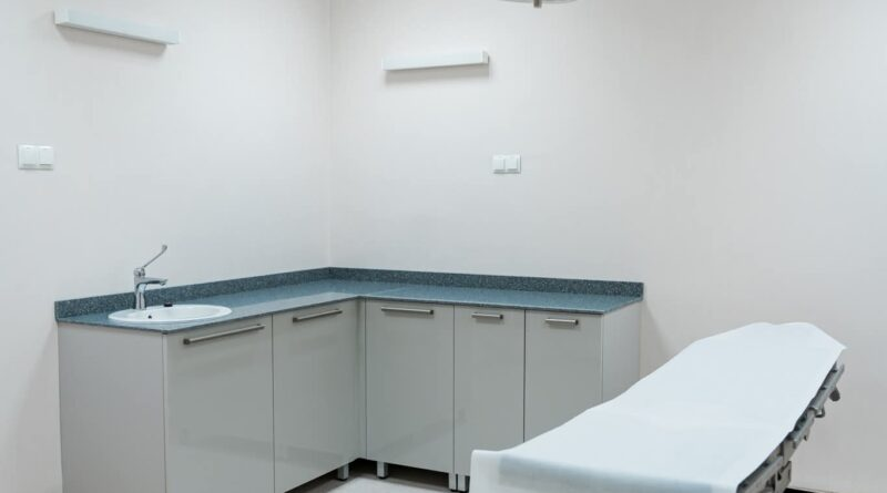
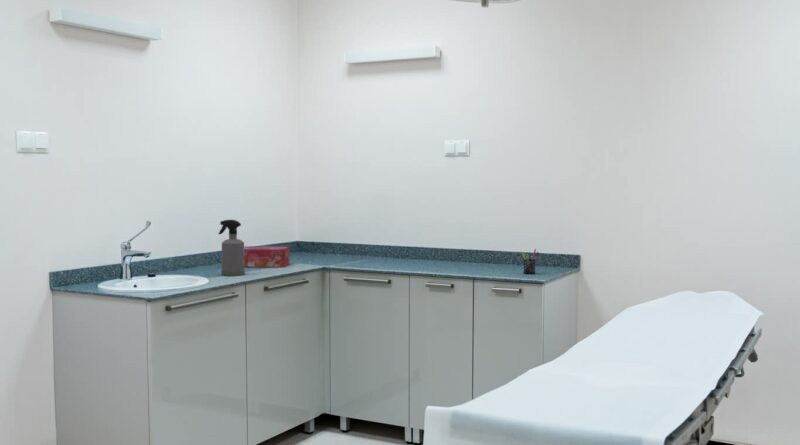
+ spray bottle [217,219,246,277]
+ tissue box [244,245,290,268]
+ pen holder [521,248,540,275]
